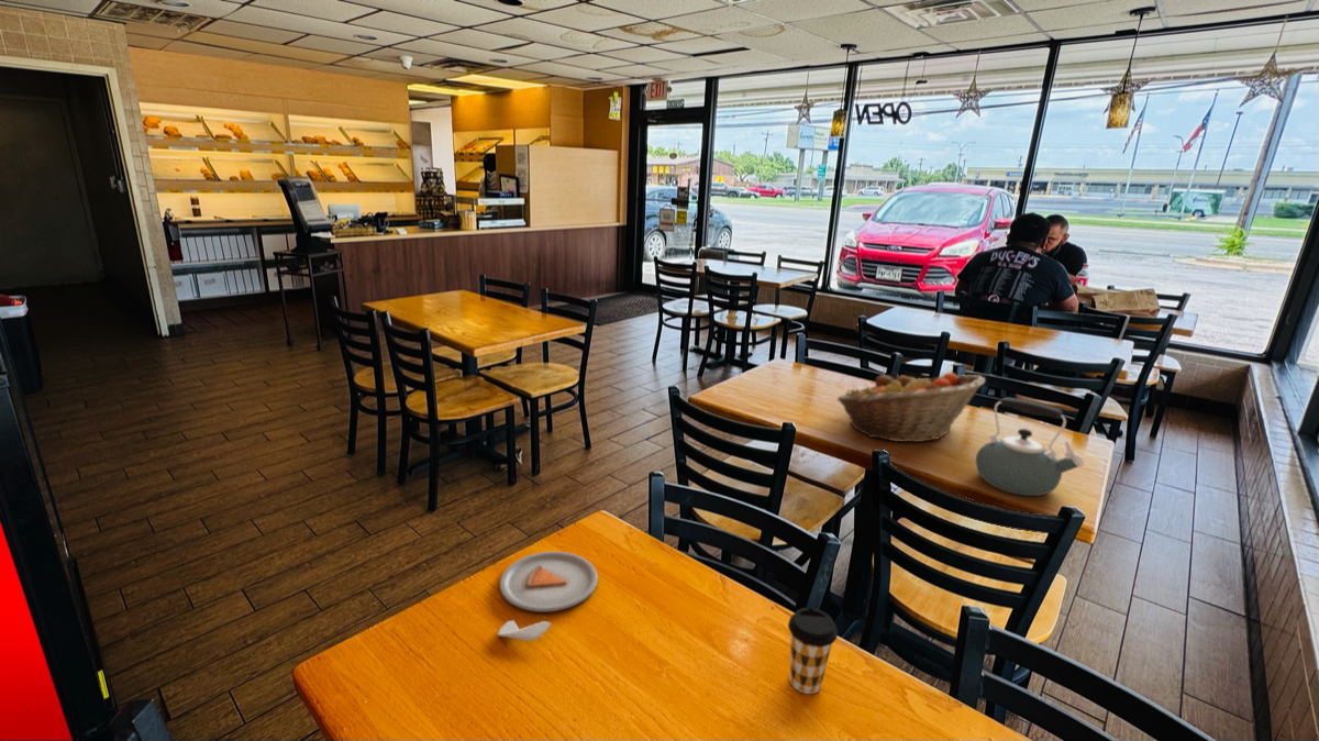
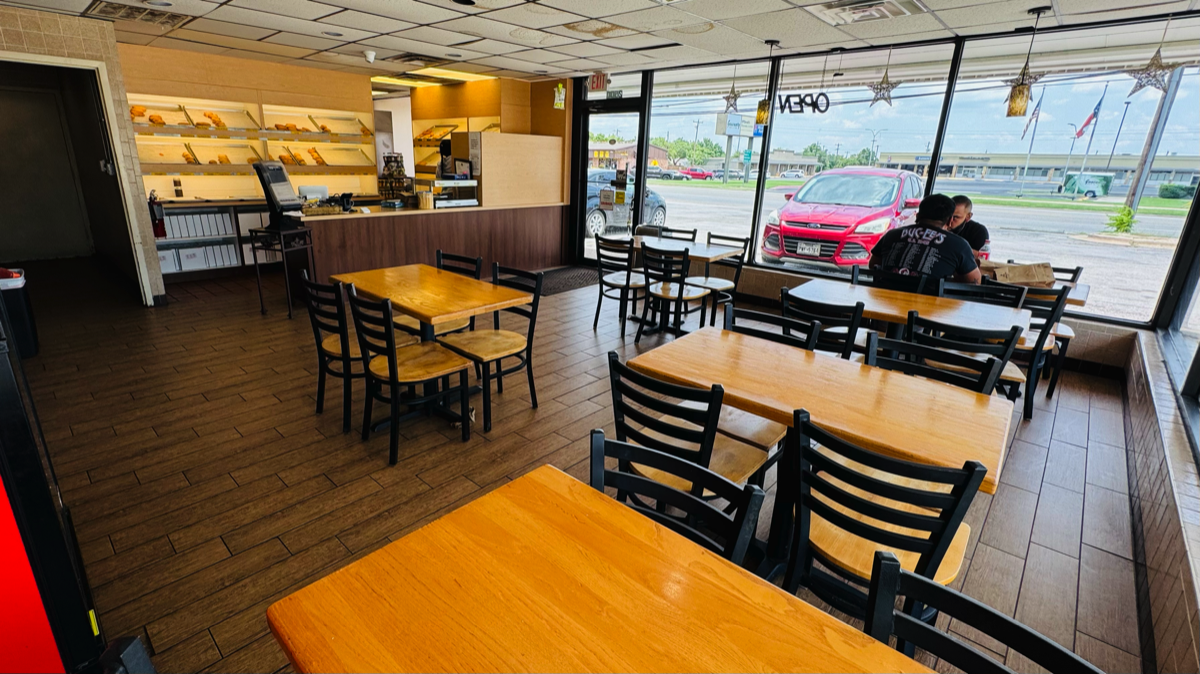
- dinner plate [497,551,599,642]
- fruit basket [836,370,986,443]
- coffee cup [787,607,839,695]
- kettle [975,397,1085,497]
